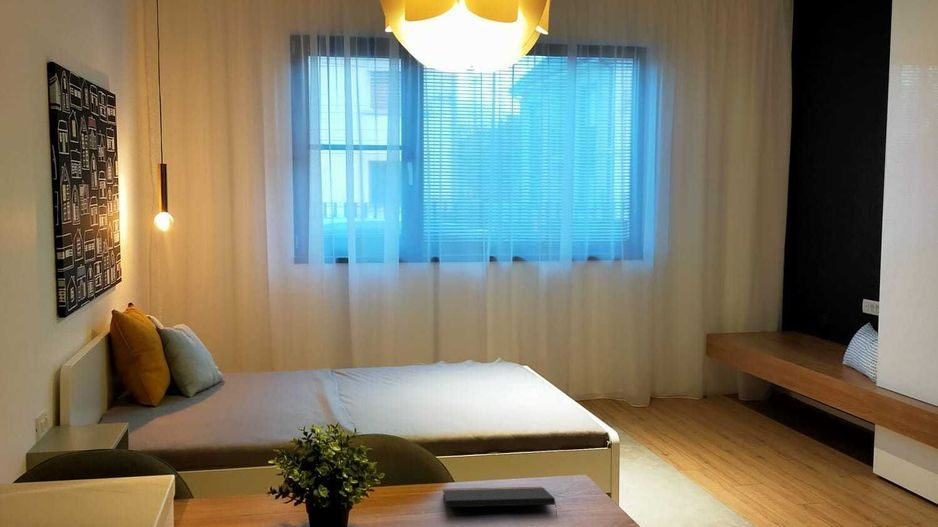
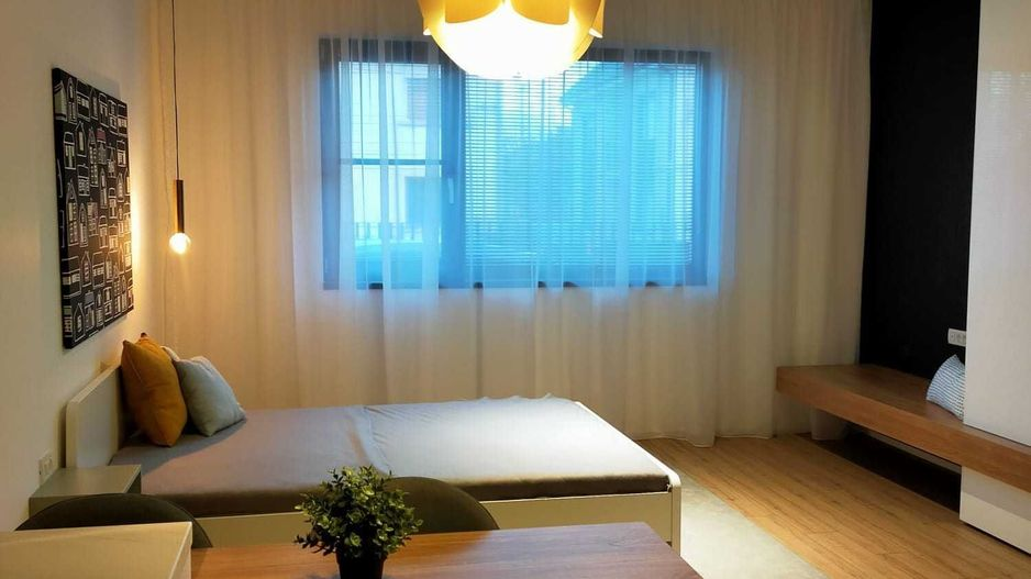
- notepad [442,486,559,520]
